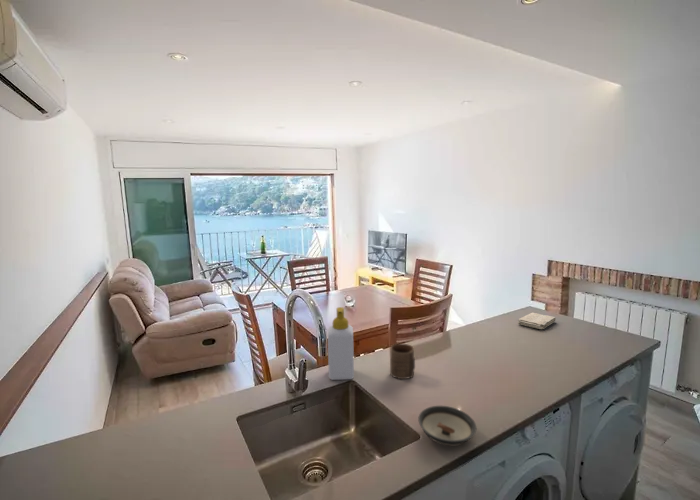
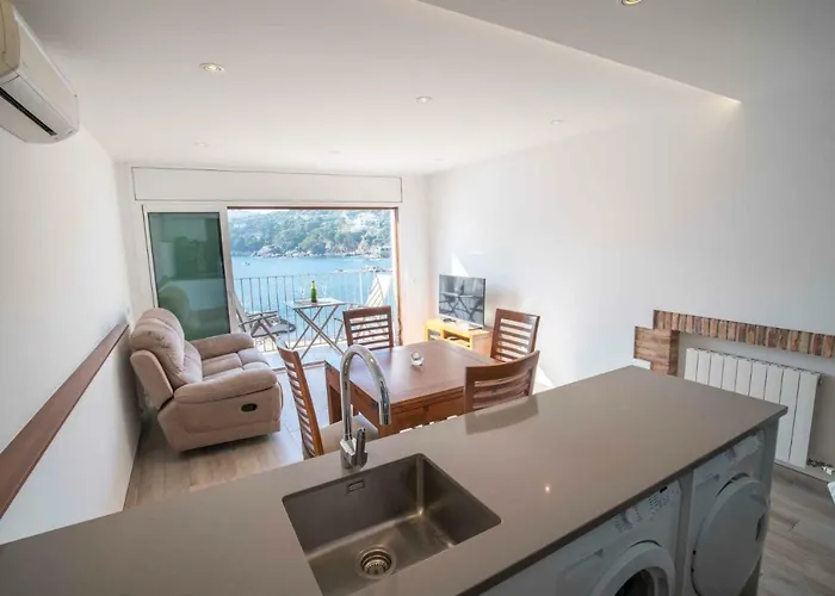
- cup [389,342,416,380]
- washcloth [517,312,557,330]
- saucer [417,405,477,446]
- soap bottle [327,306,355,381]
